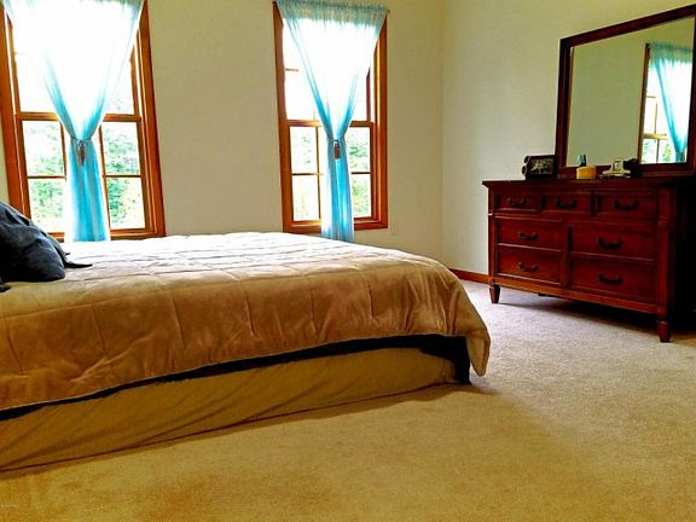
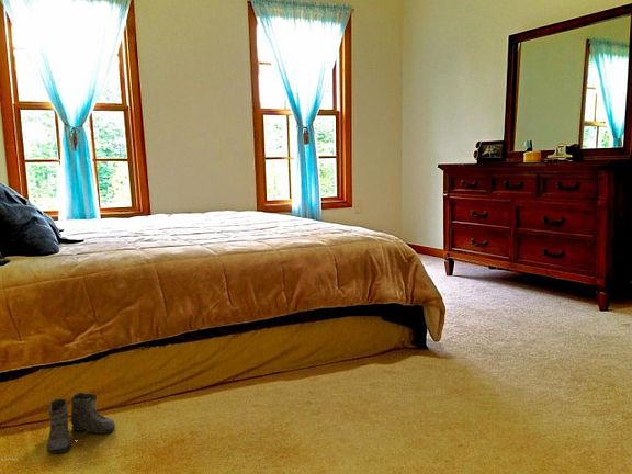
+ boots [36,392,116,454]
